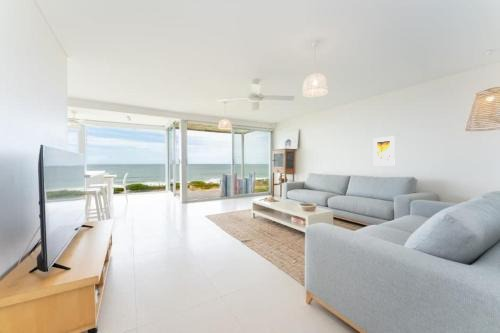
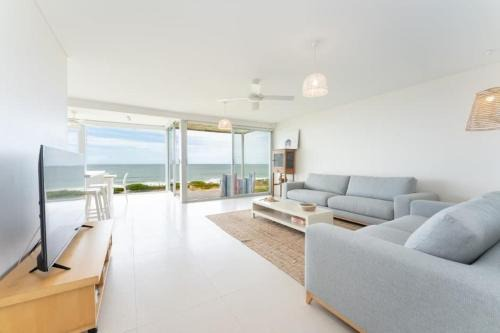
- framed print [372,135,396,166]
